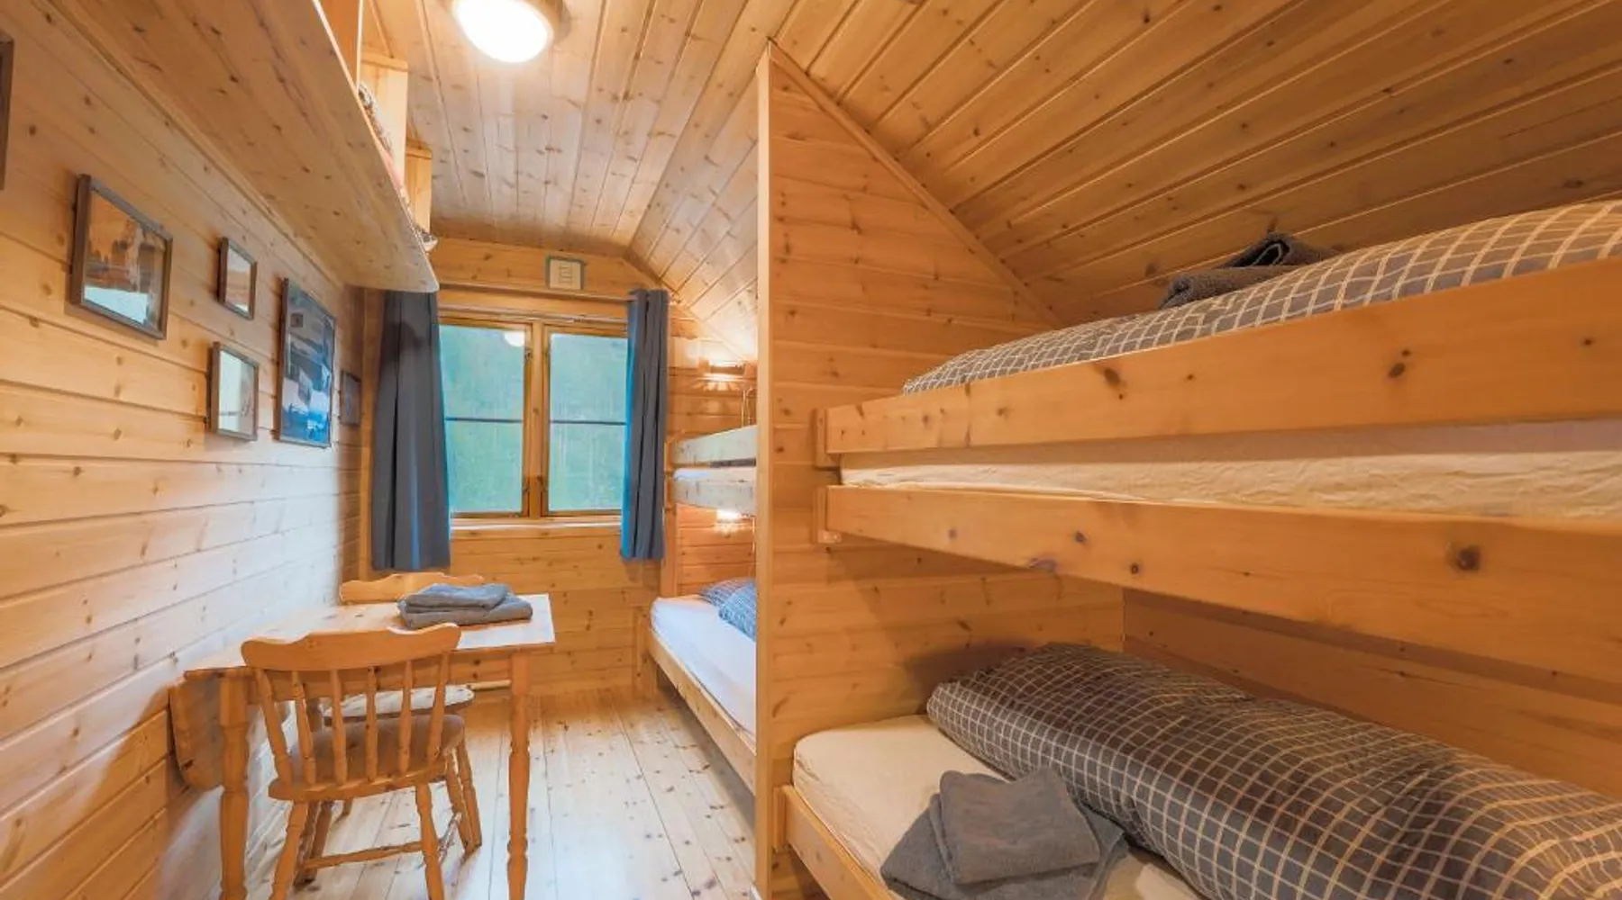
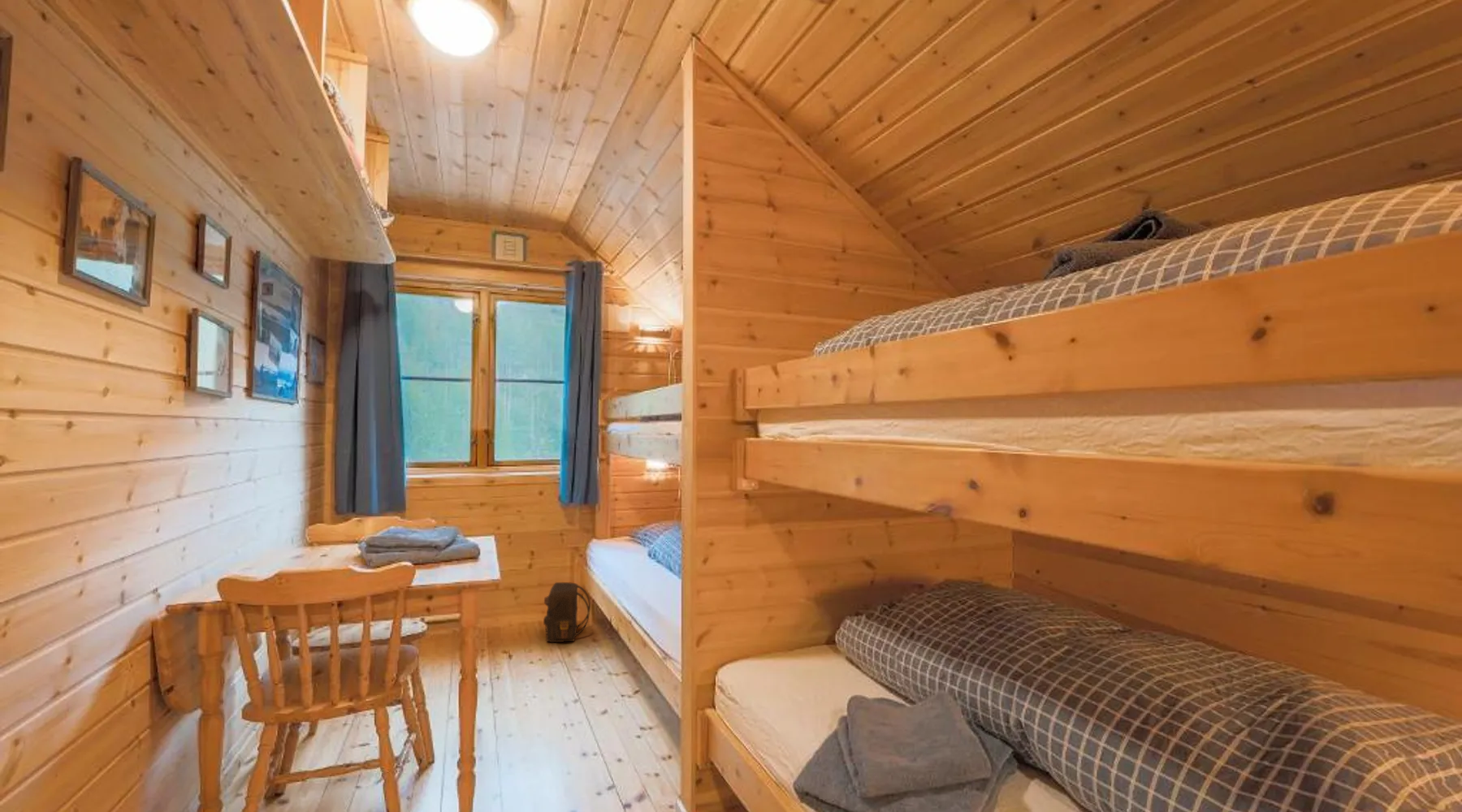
+ backpack [543,581,591,643]
